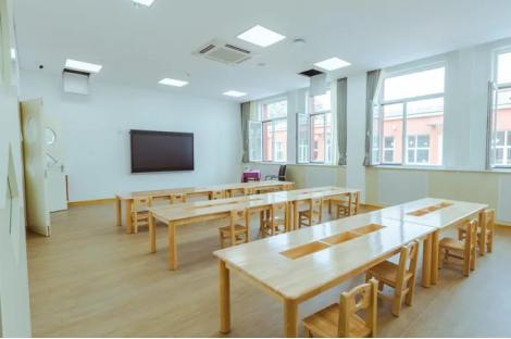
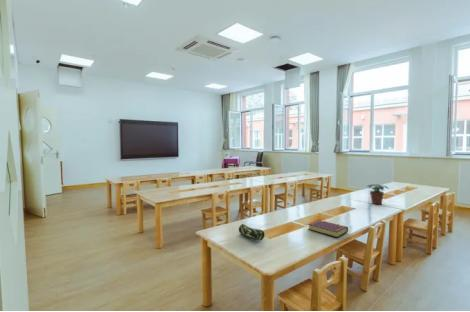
+ potted plant [367,184,390,205]
+ book [308,219,349,238]
+ pencil case [238,223,265,242]
